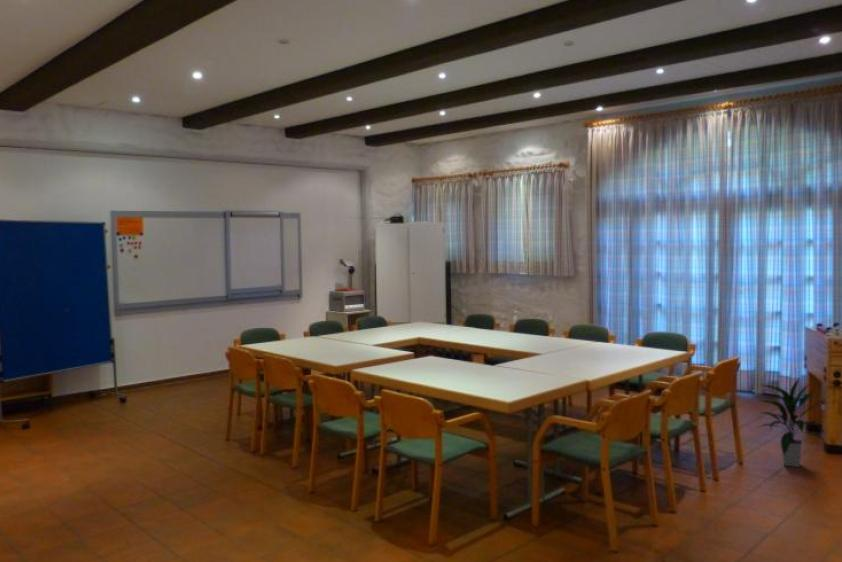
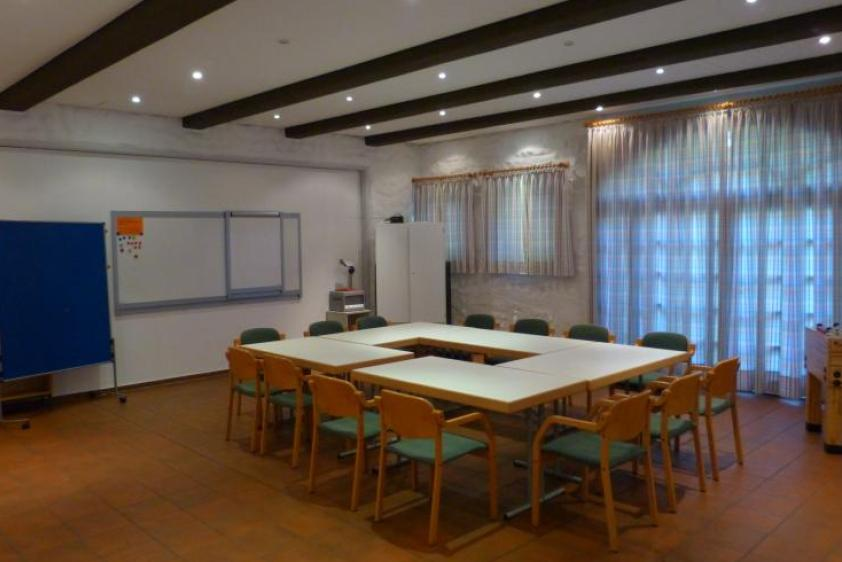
- indoor plant [754,376,828,468]
